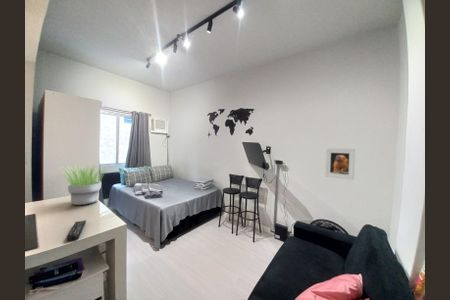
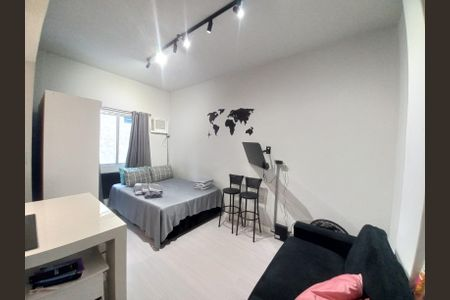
- remote control [66,219,87,242]
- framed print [324,147,356,181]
- potted plant [58,163,112,206]
